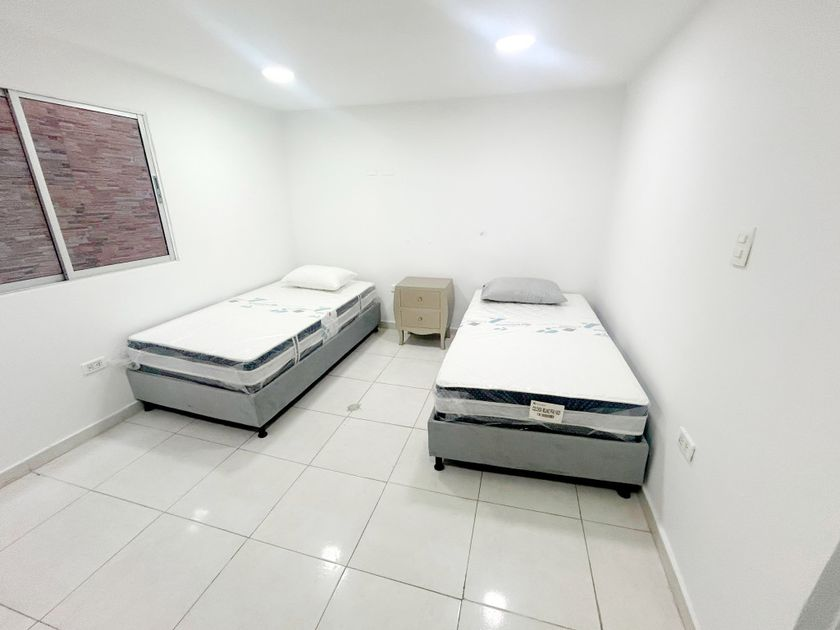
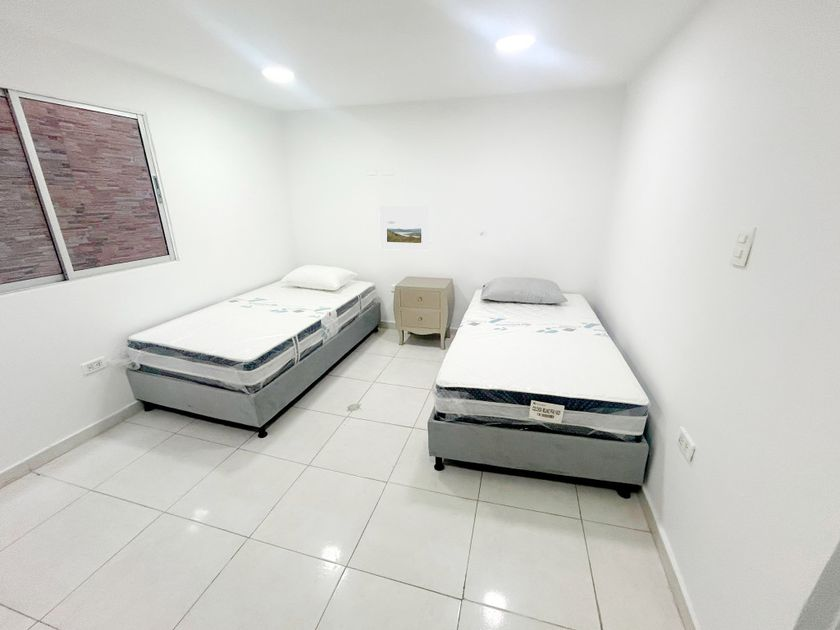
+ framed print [378,205,430,251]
